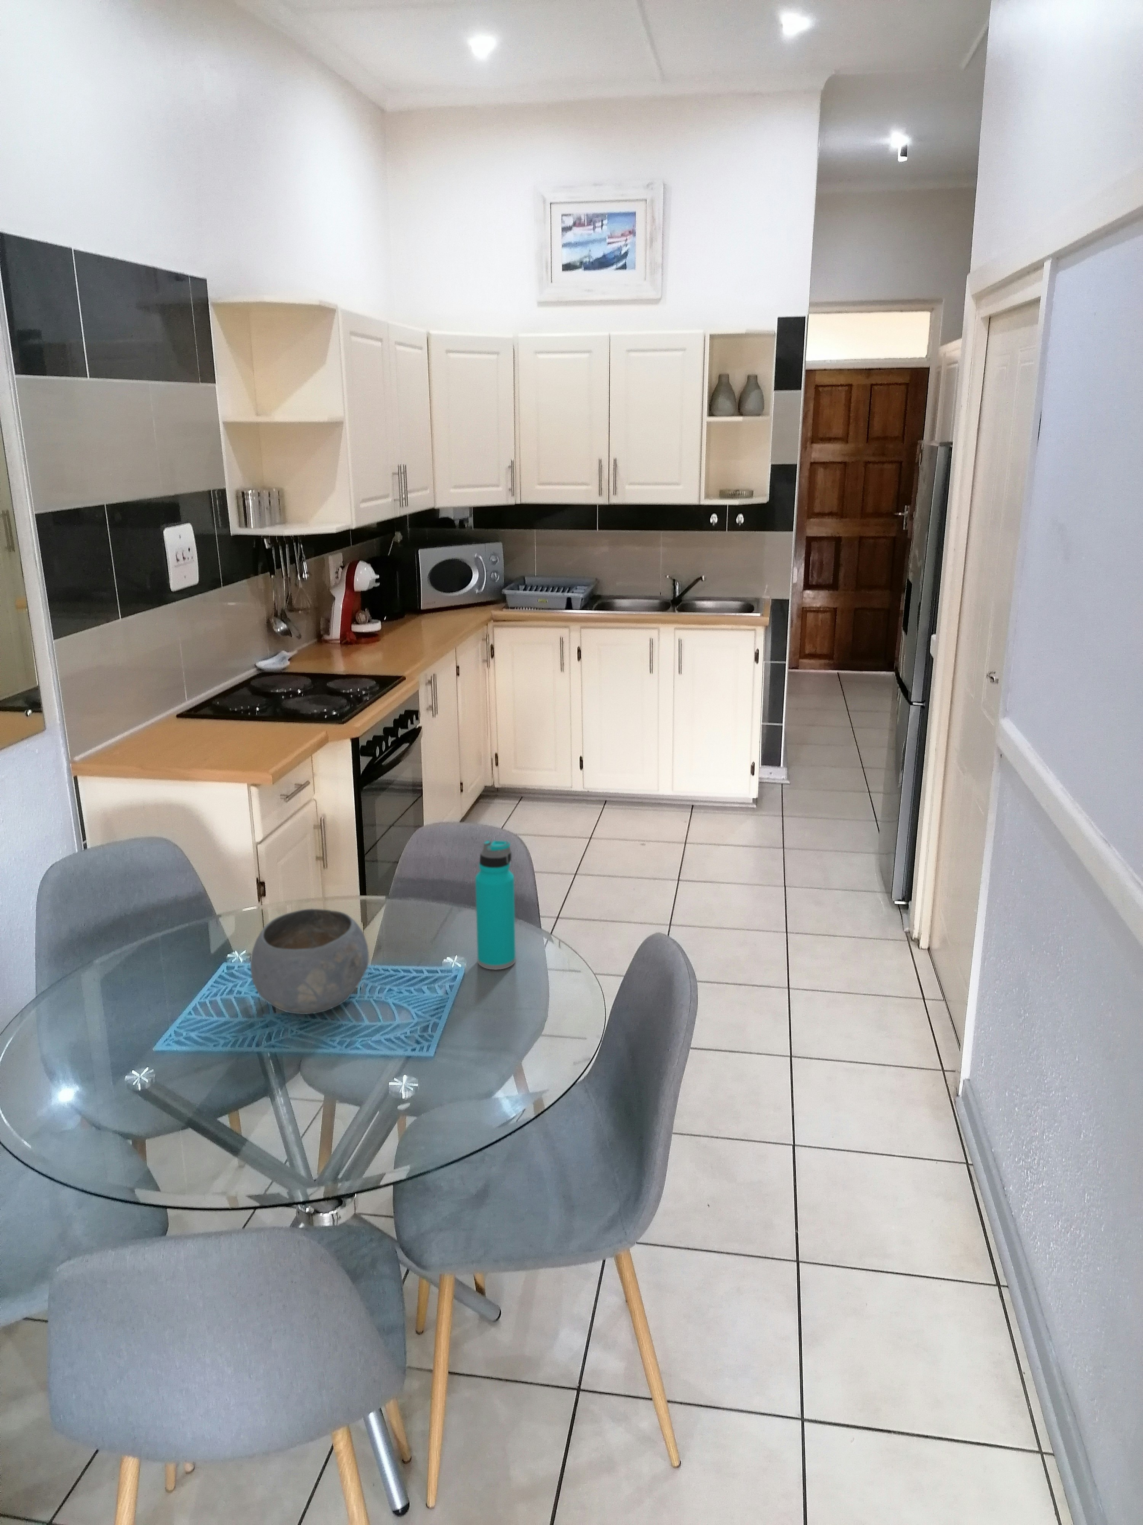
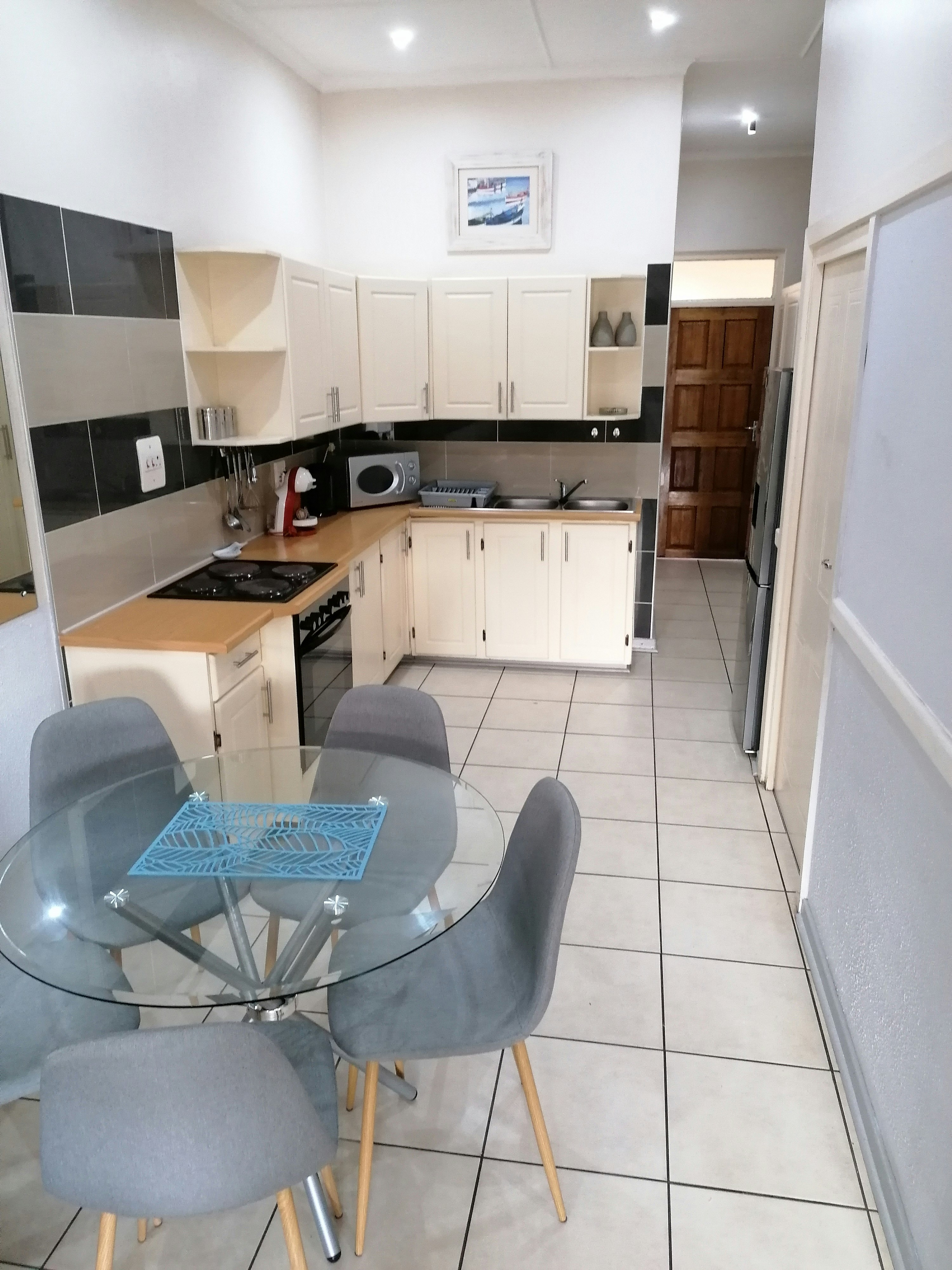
- water bottle [475,839,516,970]
- bowl [250,908,370,1015]
